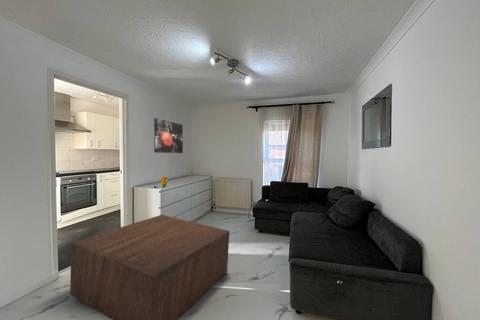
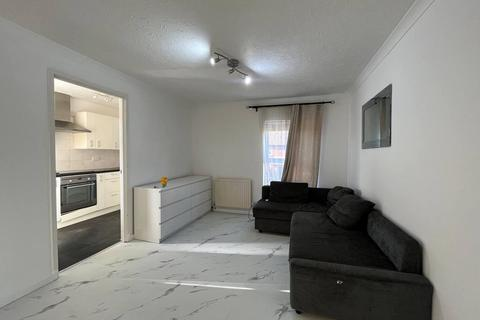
- coffee table [69,214,230,320]
- wall art [153,117,184,154]
